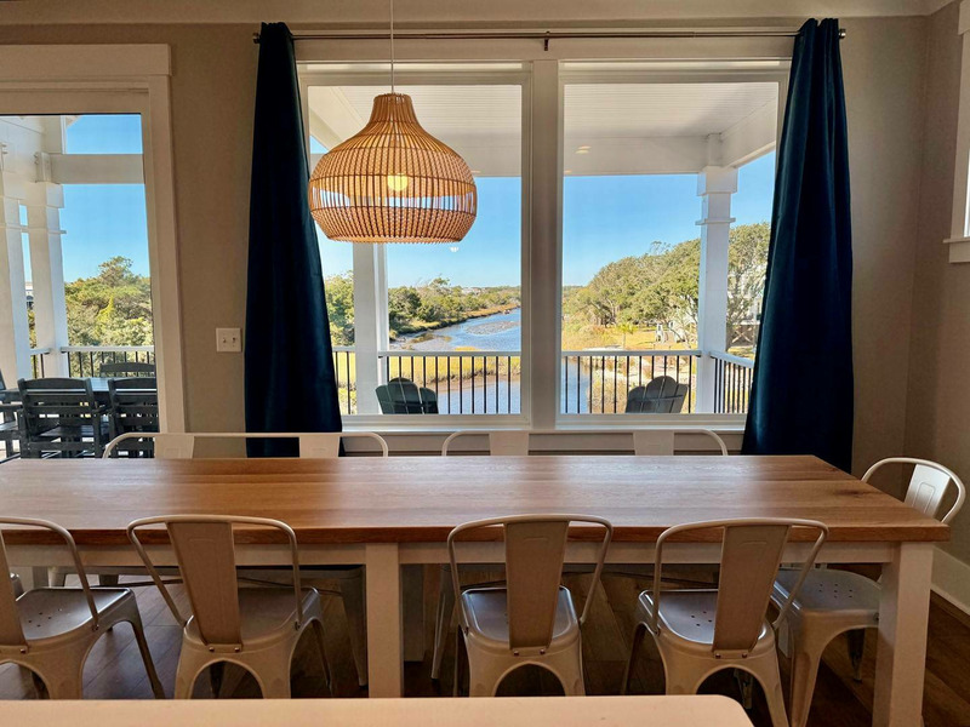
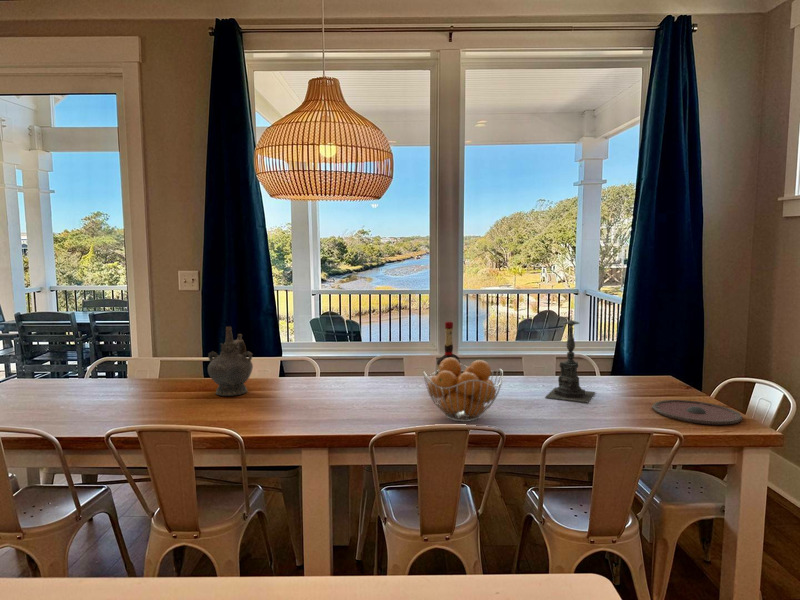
+ ceremonial vessel [207,326,254,397]
+ candle holder [545,308,596,404]
+ fruit basket [422,358,504,423]
+ plate [651,399,743,426]
+ liquor [436,320,461,374]
